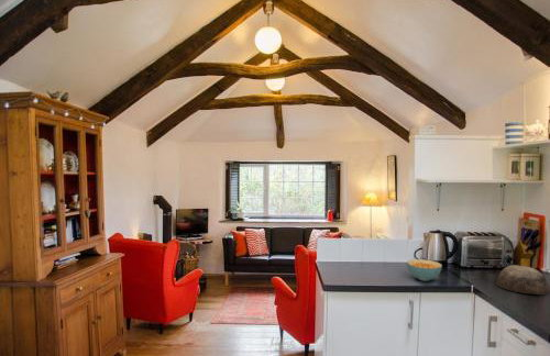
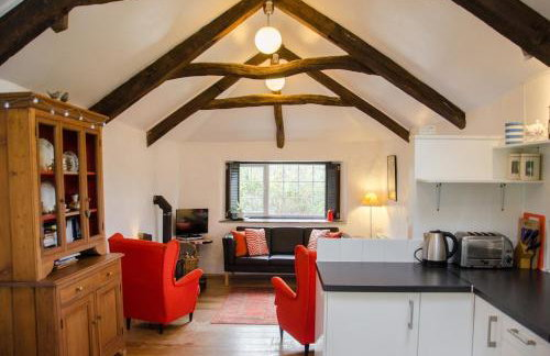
- bowl [495,264,550,296]
- cereal bowl [406,258,443,282]
